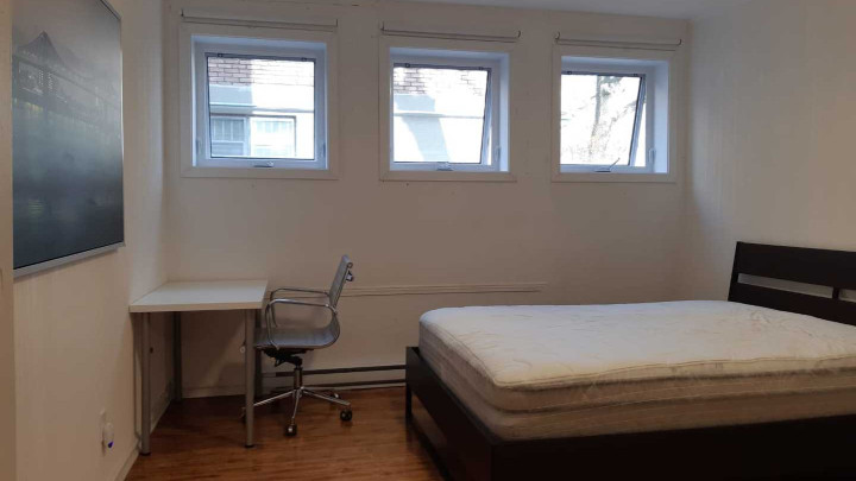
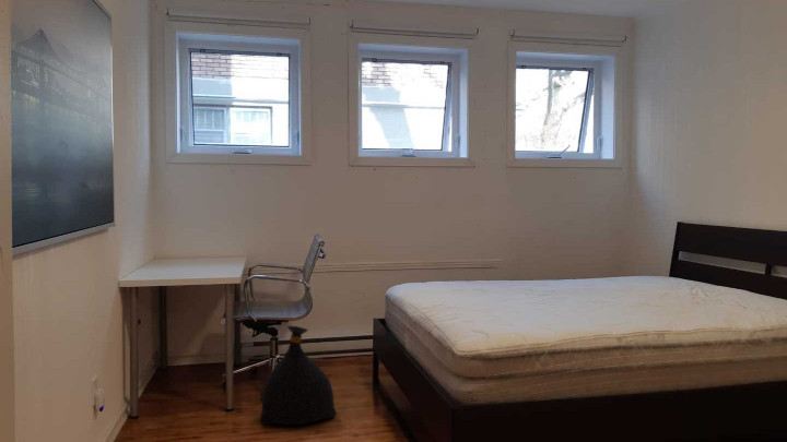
+ bag [258,325,338,426]
